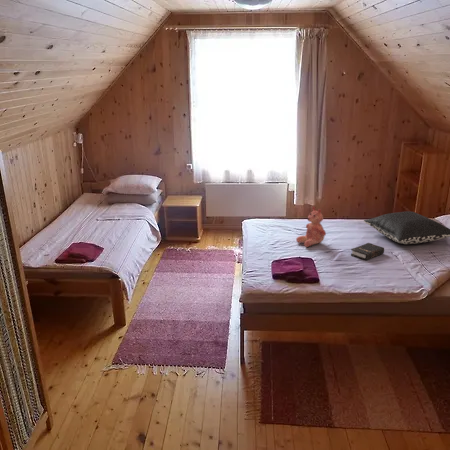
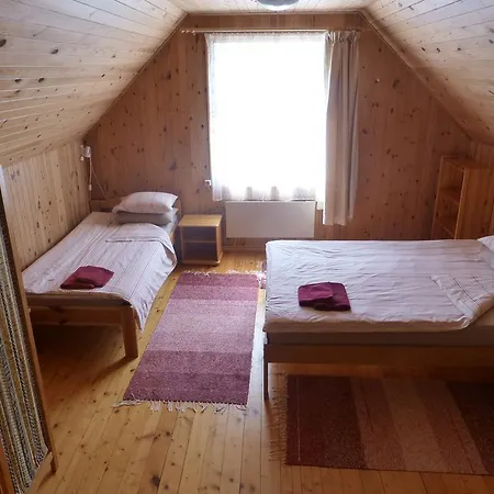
- hardback book [350,242,385,261]
- teddy bear [295,206,327,248]
- pillow [363,210,450,245]
